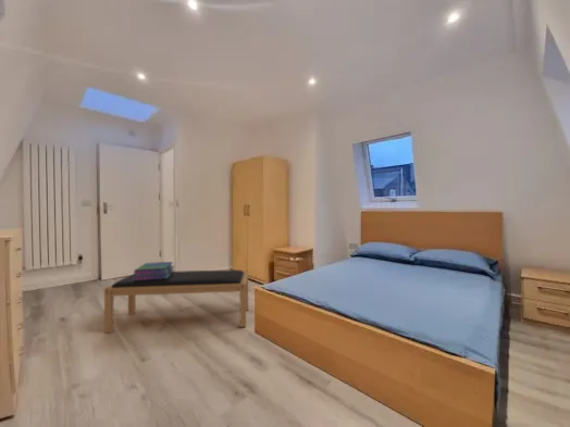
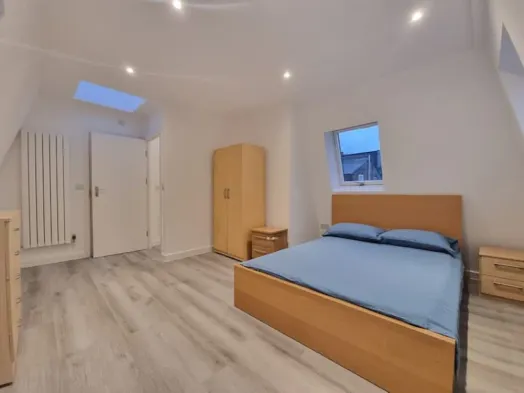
- bench [103,269,249,334]
- stack of books [133,261,175,280]
